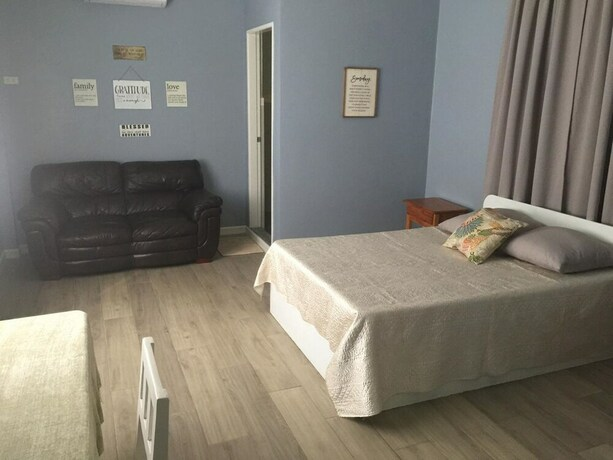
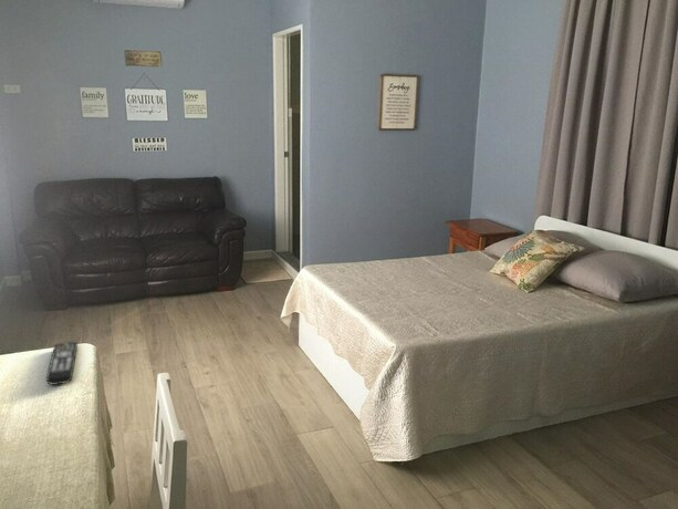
+ remote control [45,341,79,386]
